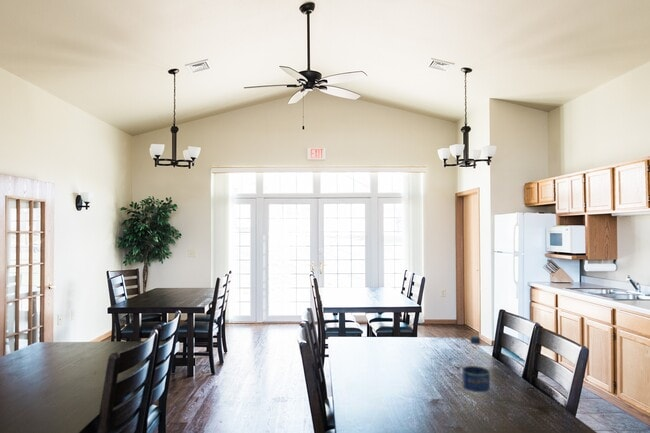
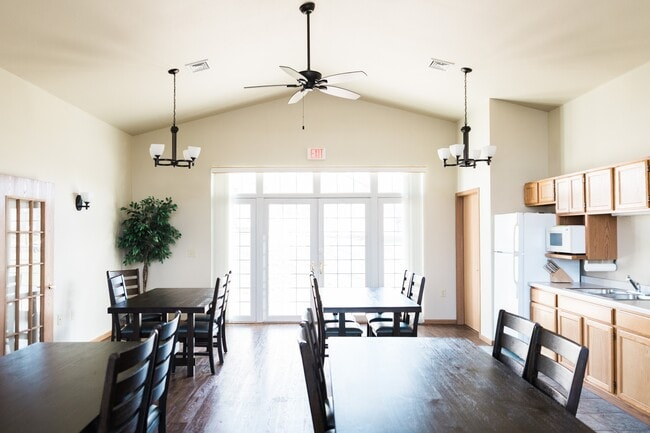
- water bottle [461,335,491,393]
